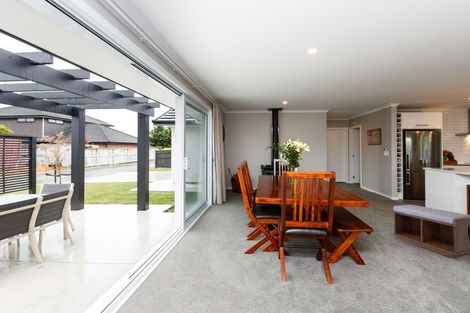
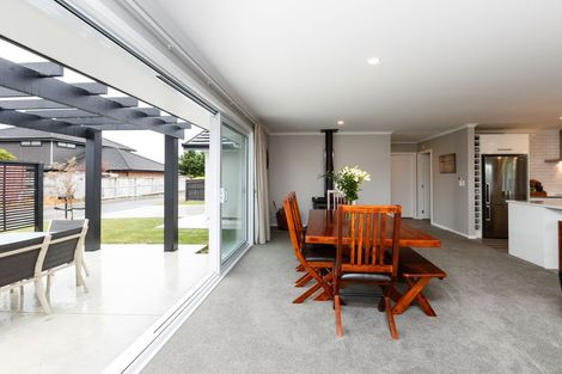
- bench [392,204,470,259]
